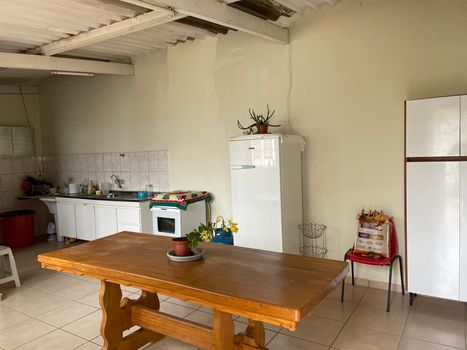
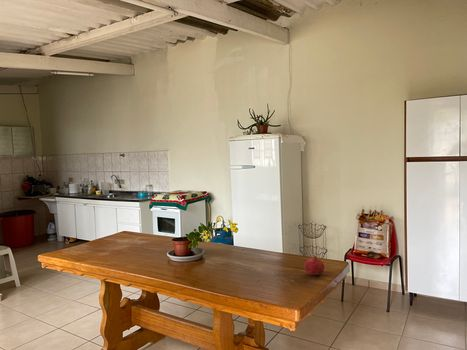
+ fruit [304,255,325,276]
